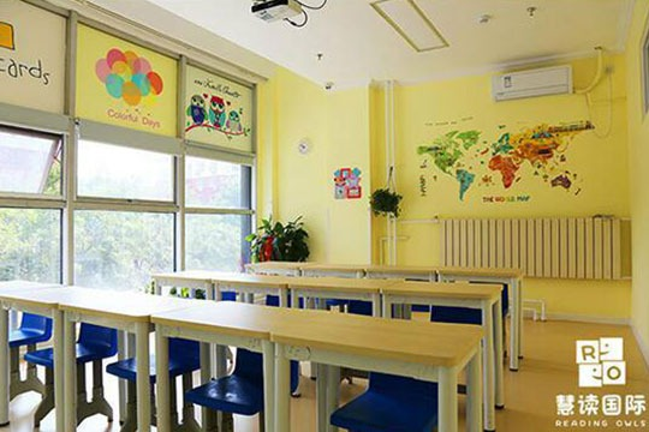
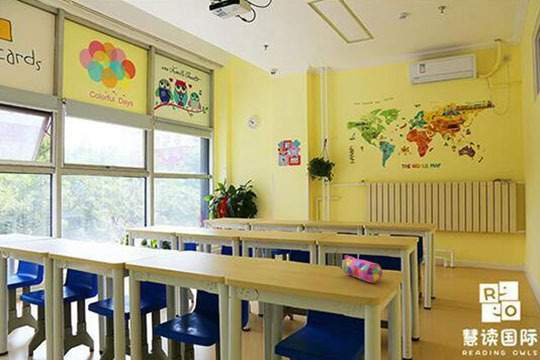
+ pencil case [339,254,383,284]
